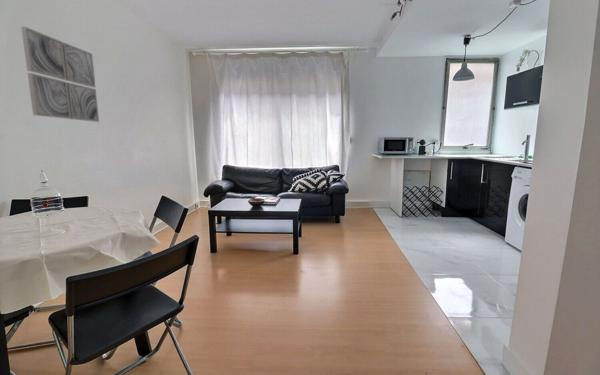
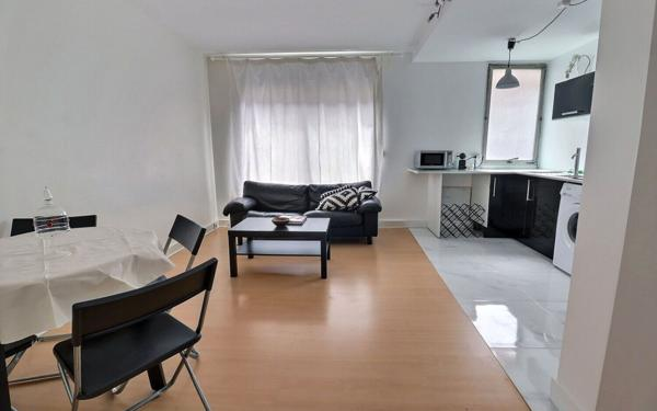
- wall art [20,26,100,123]
